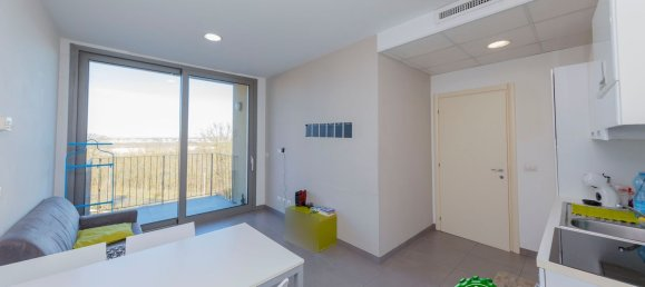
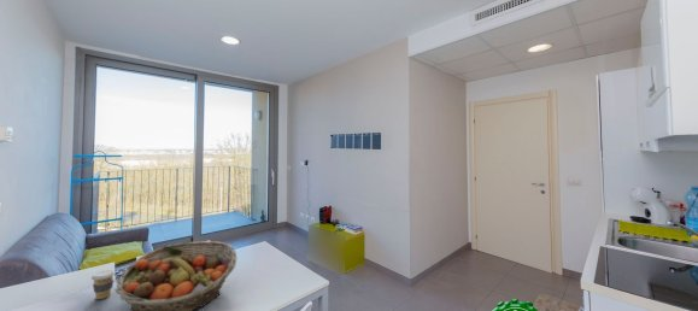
+ fruit basket [115,240,237,311]
+ coffee cup [90,269,116,300]
